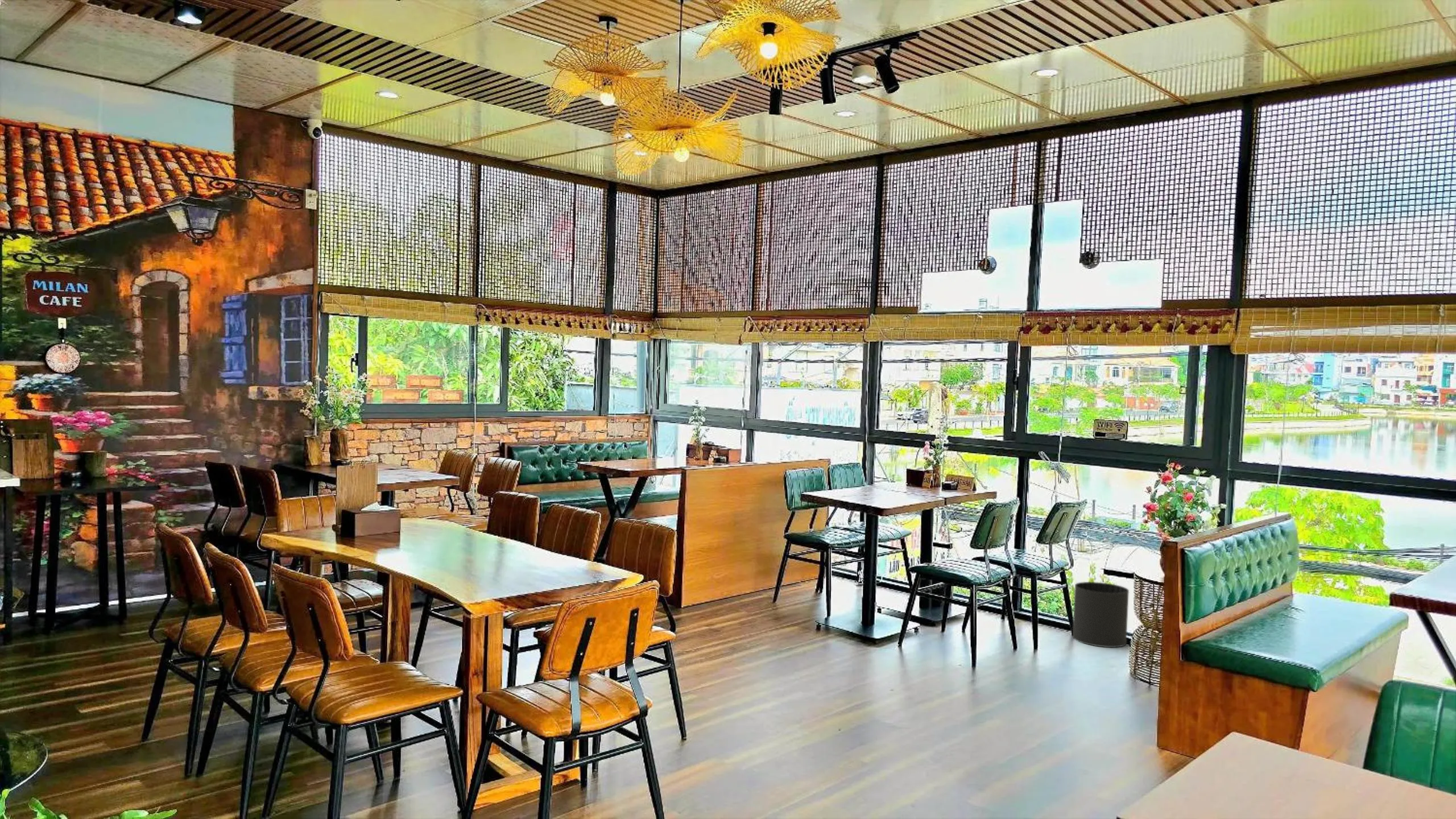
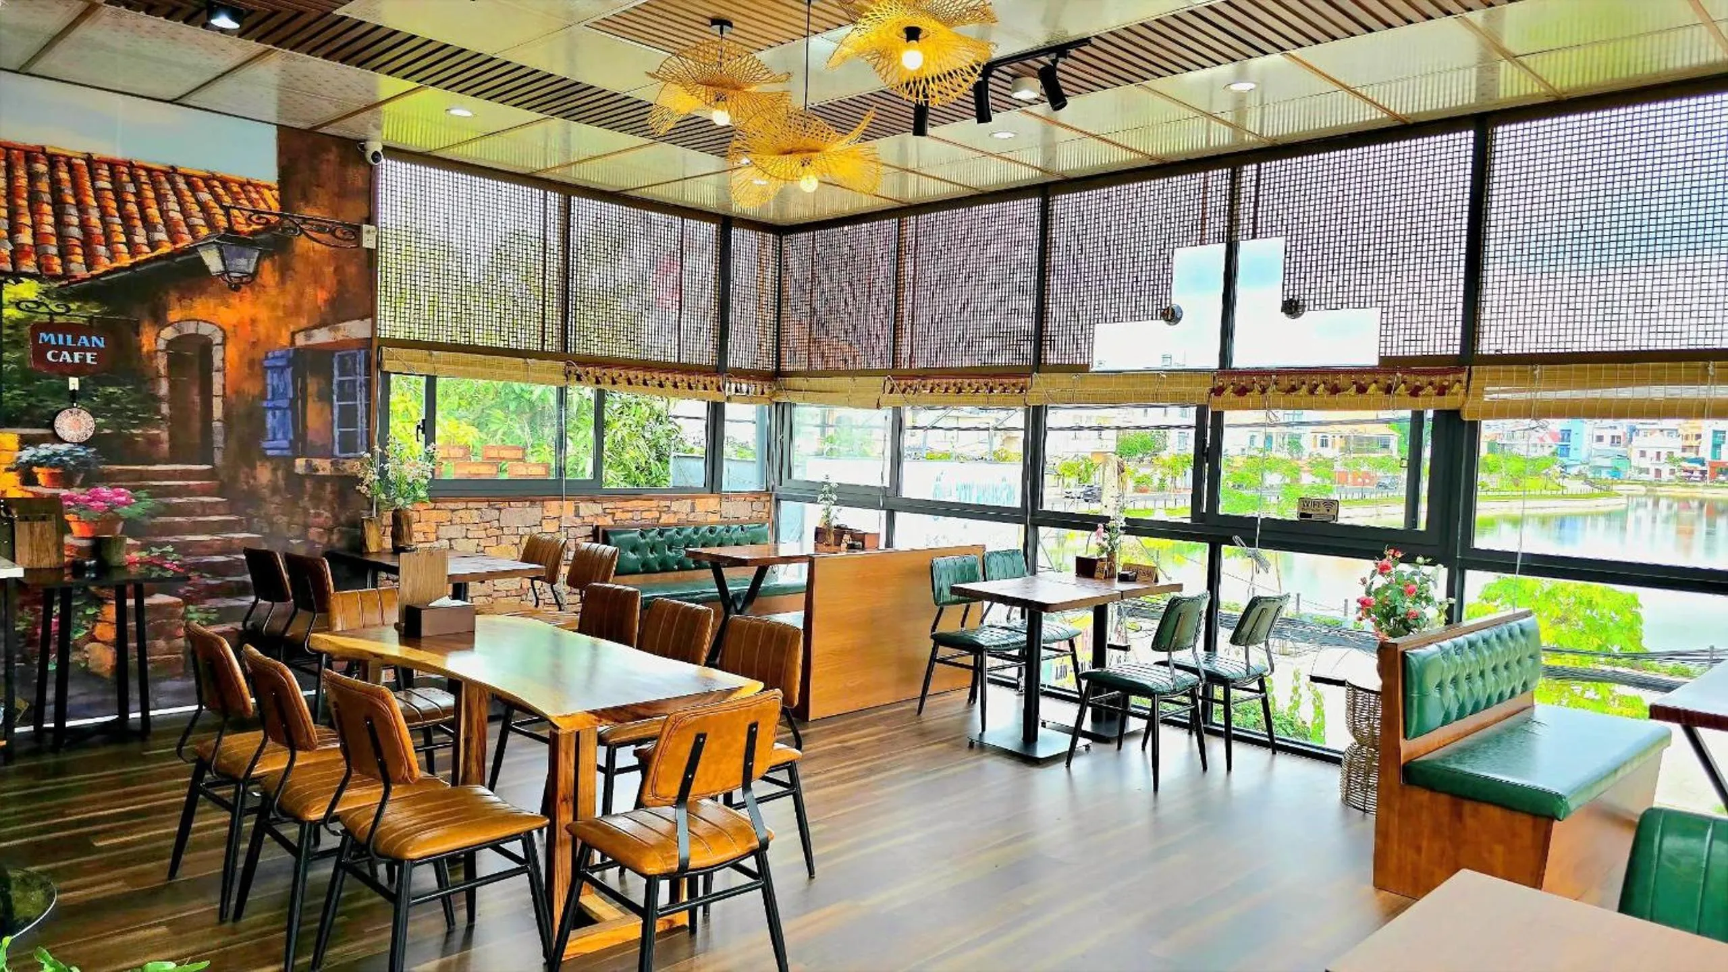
- waste bin [1072,581,1130,648]
